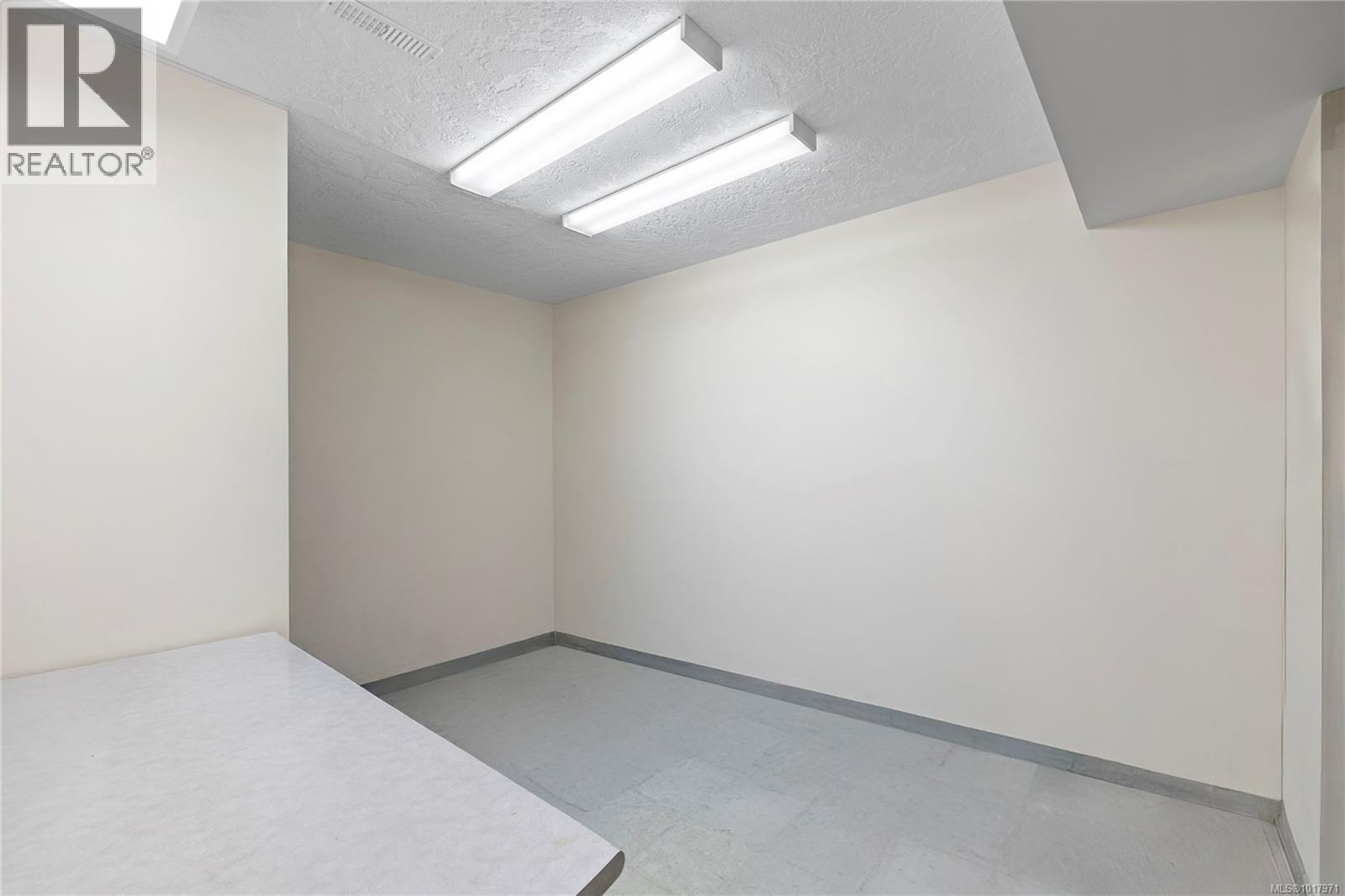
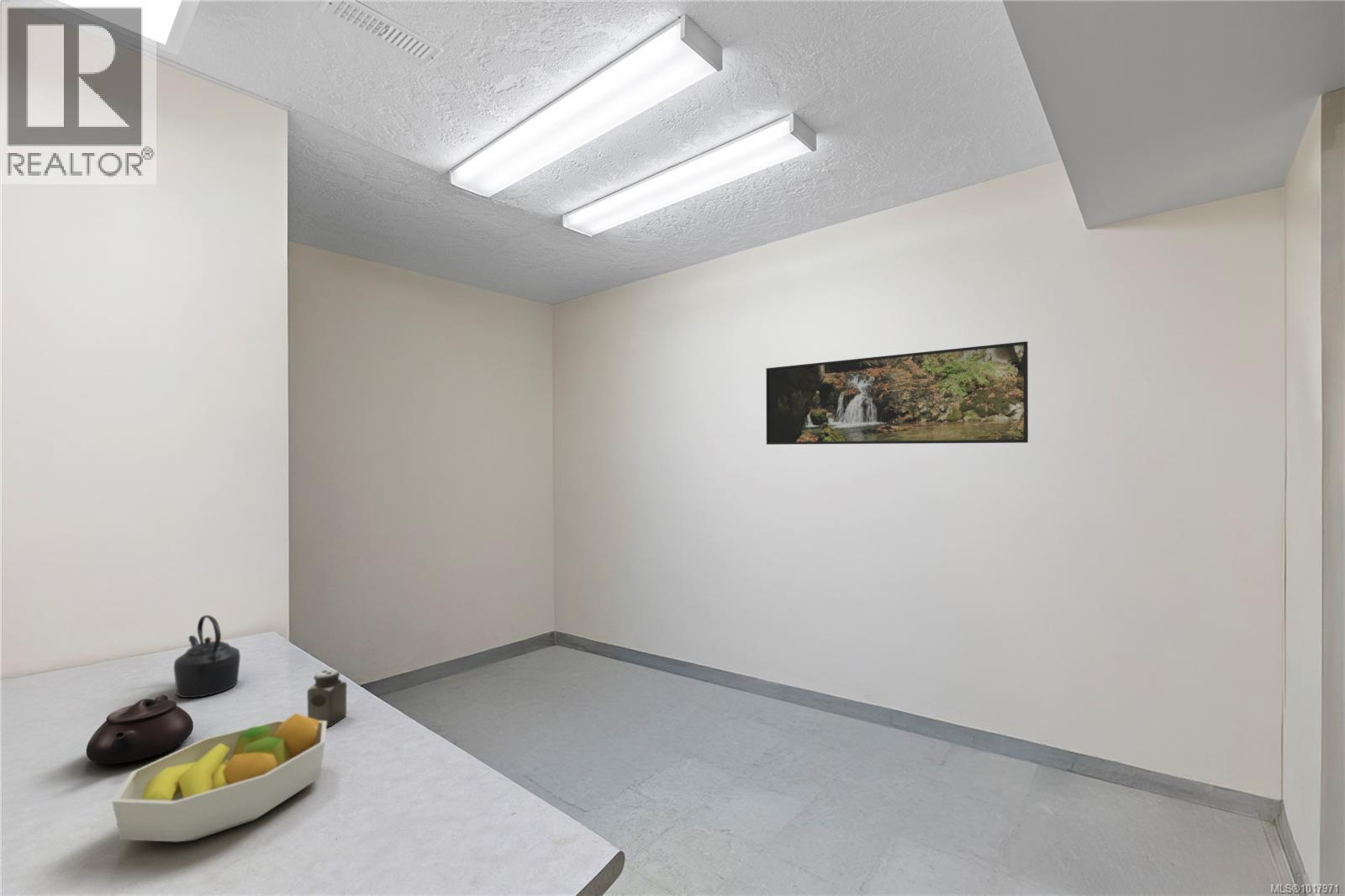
+ fruit bowl [111,713,327,842]
+ teapot [86,693,194,765]
+ kettle [173,614,241,698]
+ salt shaker [307,669,347,727]
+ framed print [765,340,1029,445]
